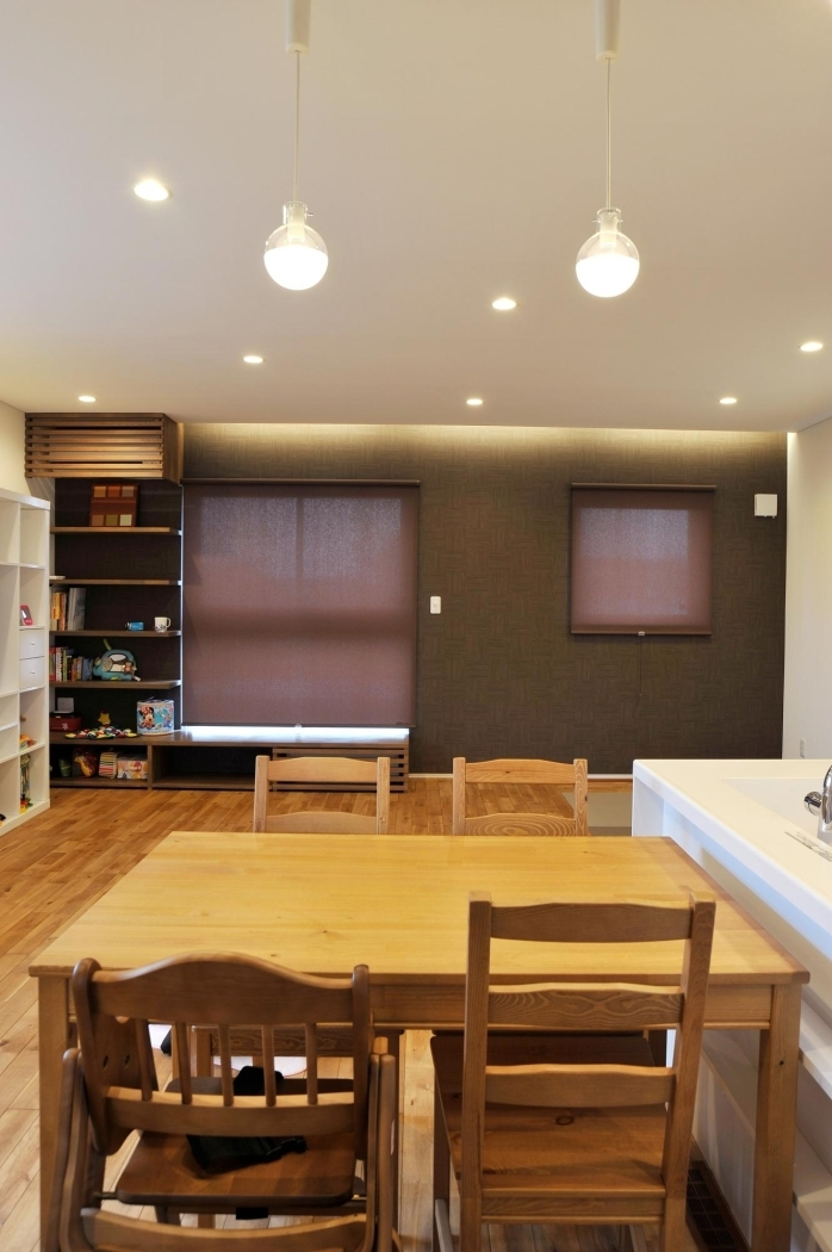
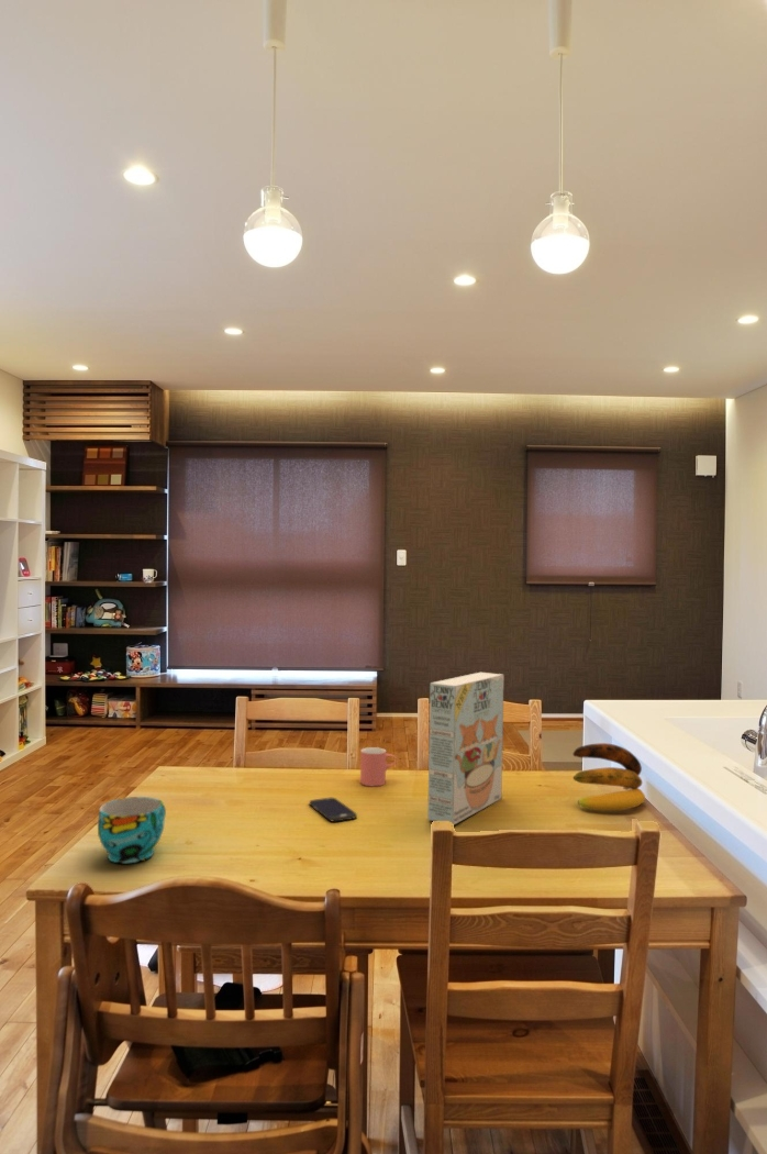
+ banana [573,742,646,811]
+ cereal box [426,672,505,826]
+ cup [97,796,167,864]
+ smartphone [309,797,358,823]
+ cup [359,746,398,787]
